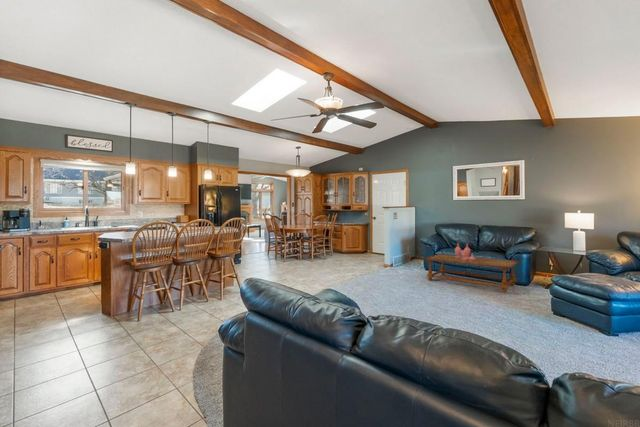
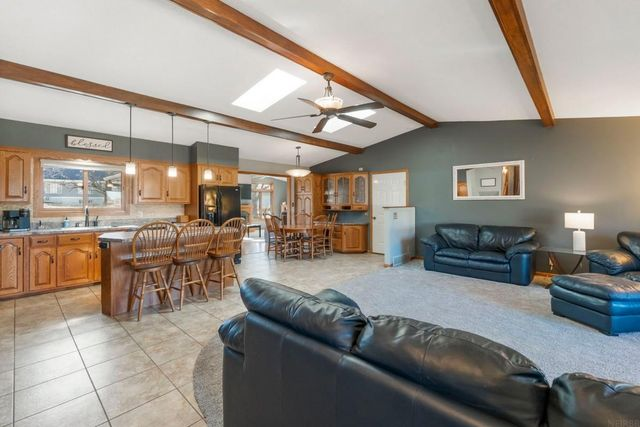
- coffee table [423,253,520,293]
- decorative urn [454,242,475,260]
